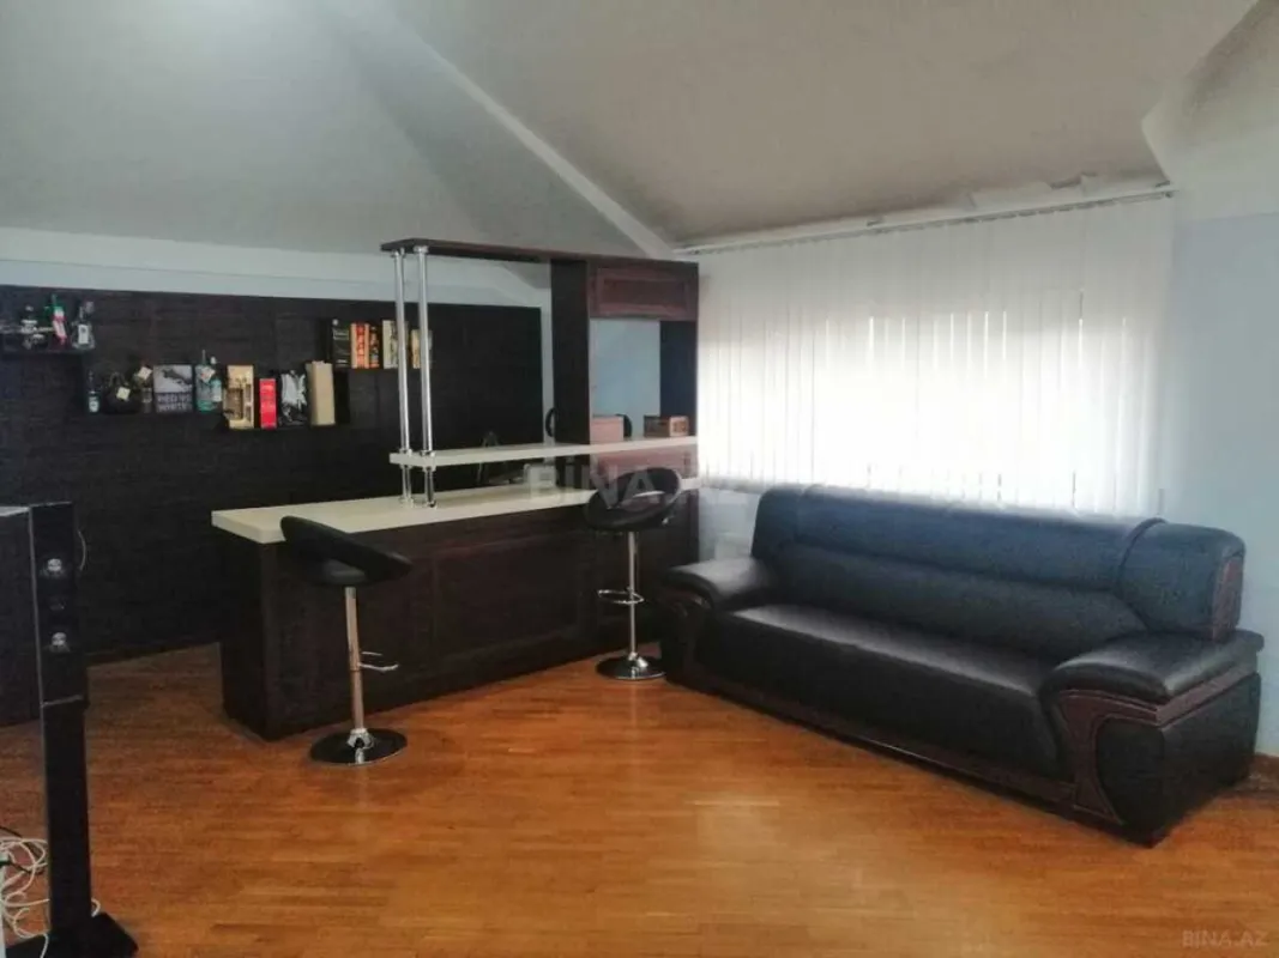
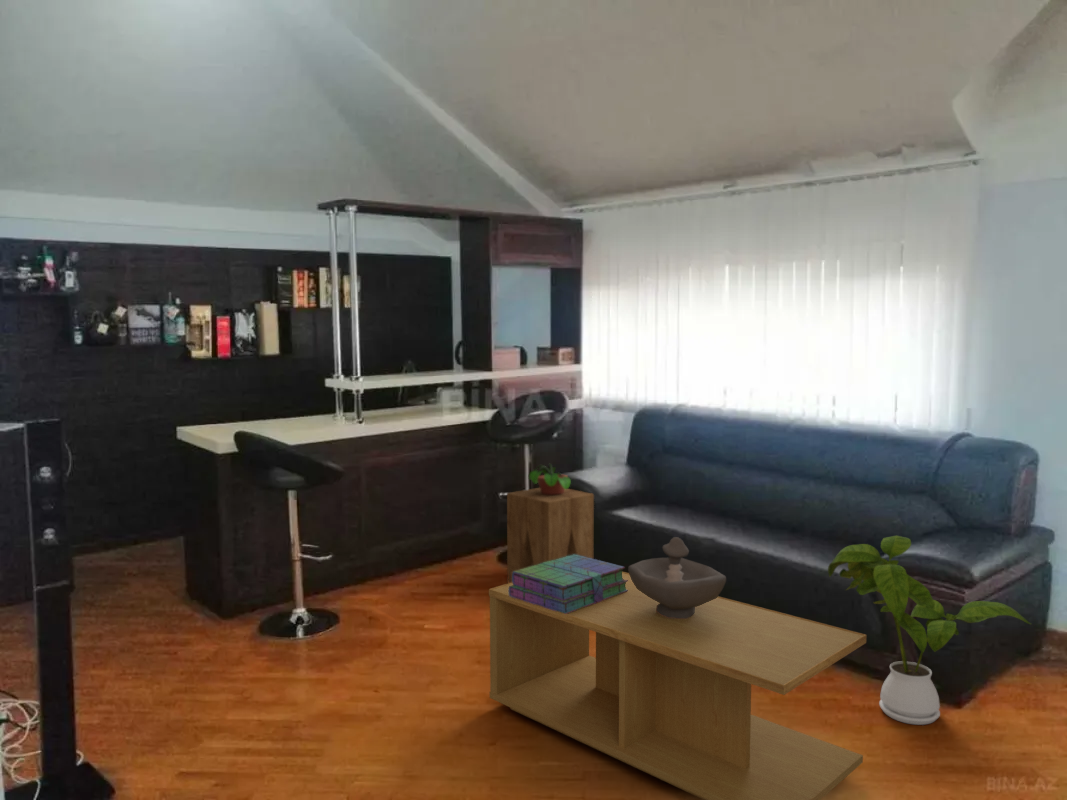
+ house plant [827,535,1032,726]
+ decorative bowl [627,536,727,619]
+ side table [506,487,595,584]
+ stack of books [508,554,628,614]
+ coffee table [488,571,867,800]
+ potted plant [527,462,572,495]
